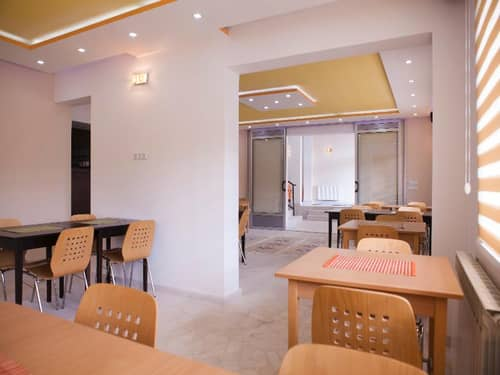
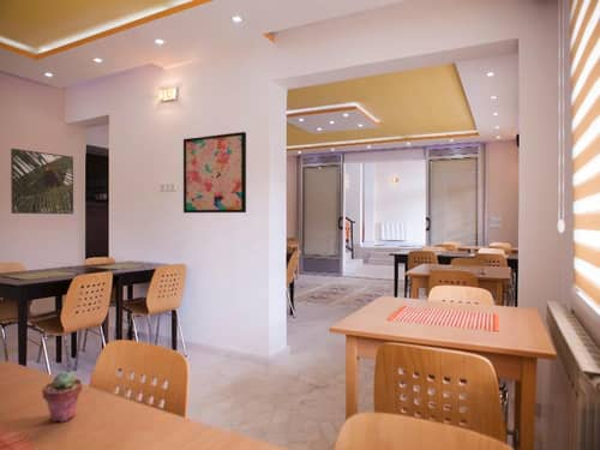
+ wall art [182,131,247,214]
+ potted succulent [41,371,83,424]
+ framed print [10,148,74,215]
